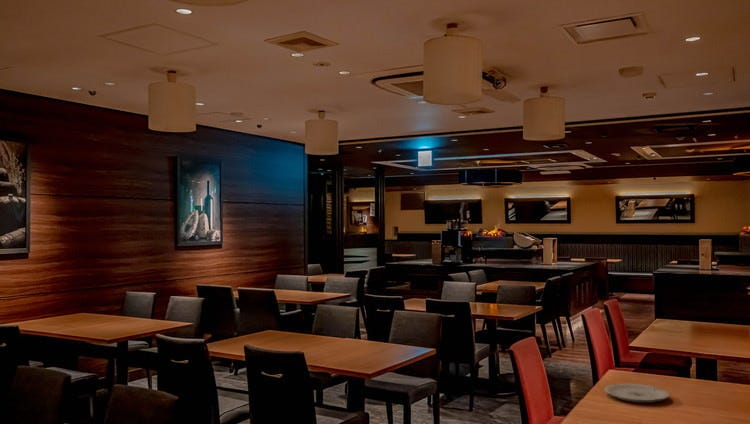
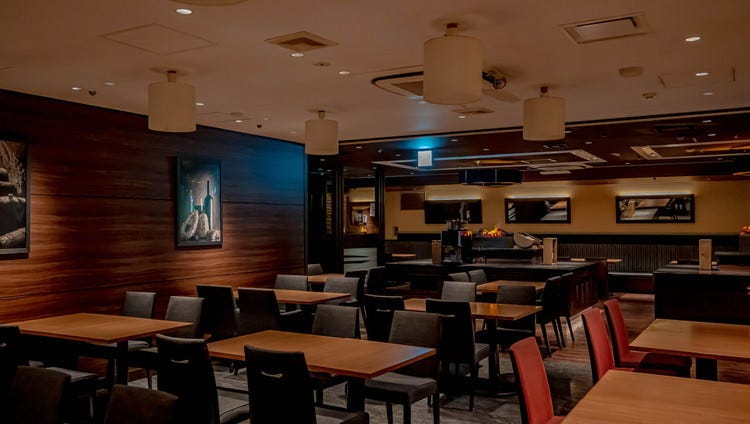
- plate [604,383,671,404]
